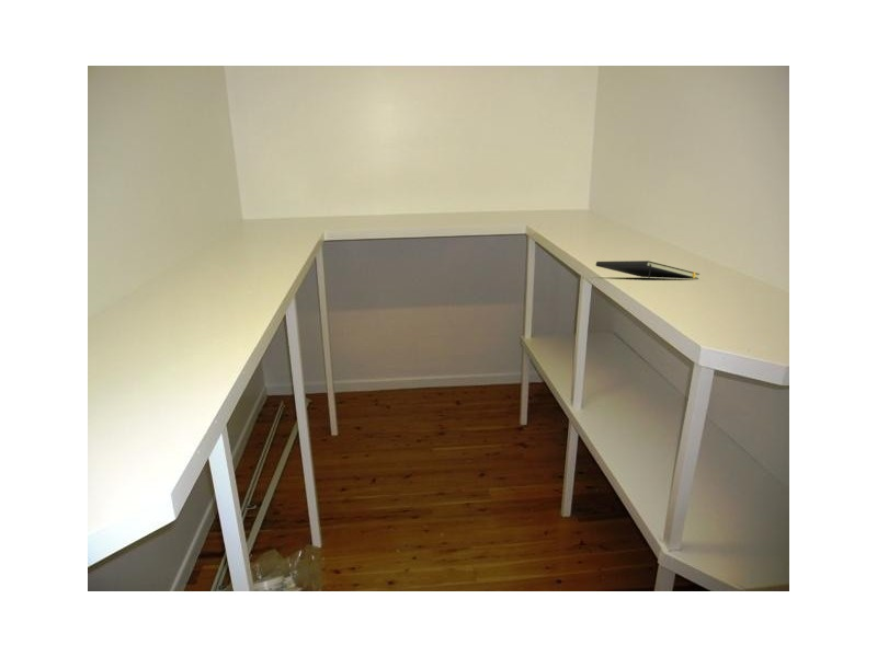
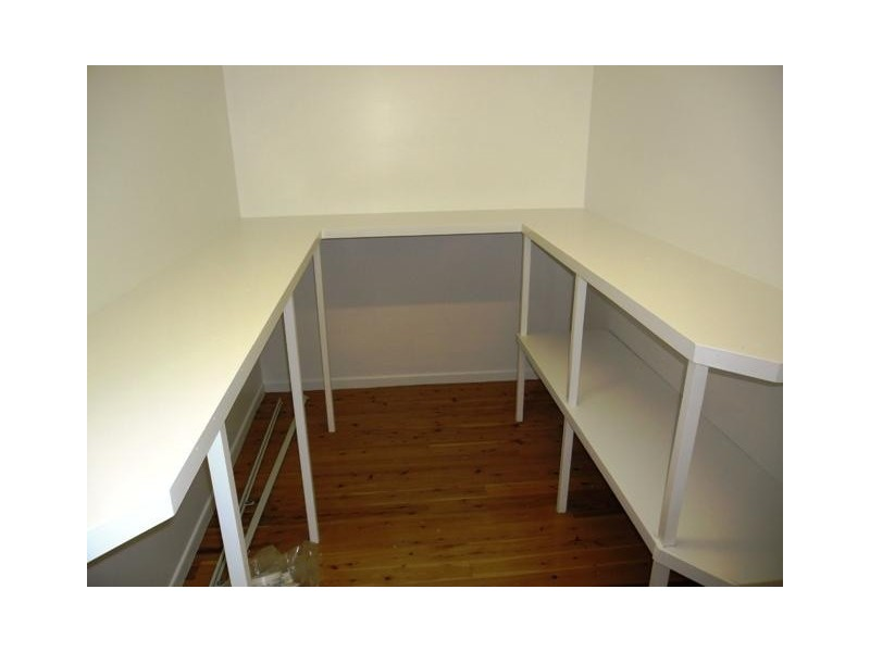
- notepad [595,260,701,280]
